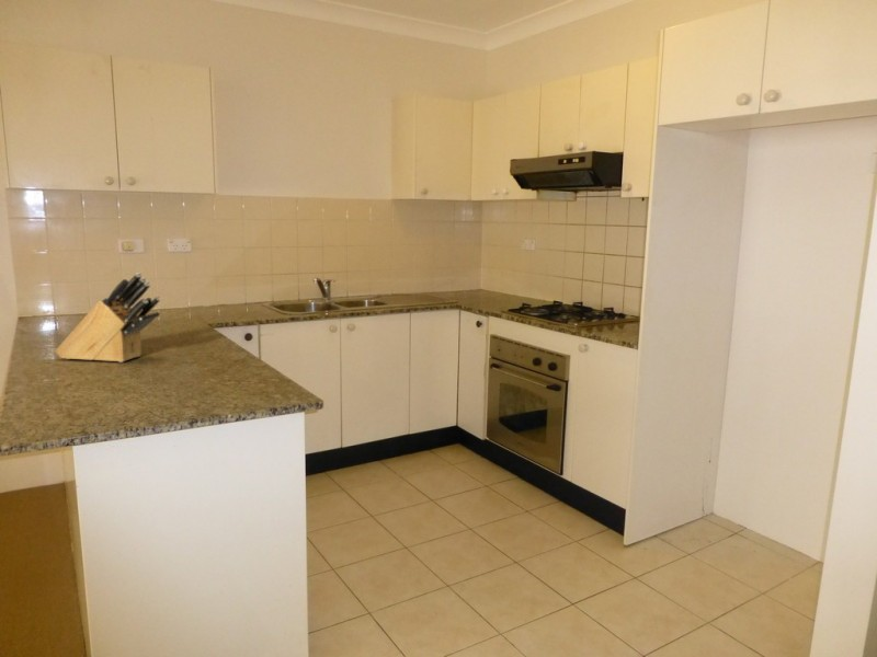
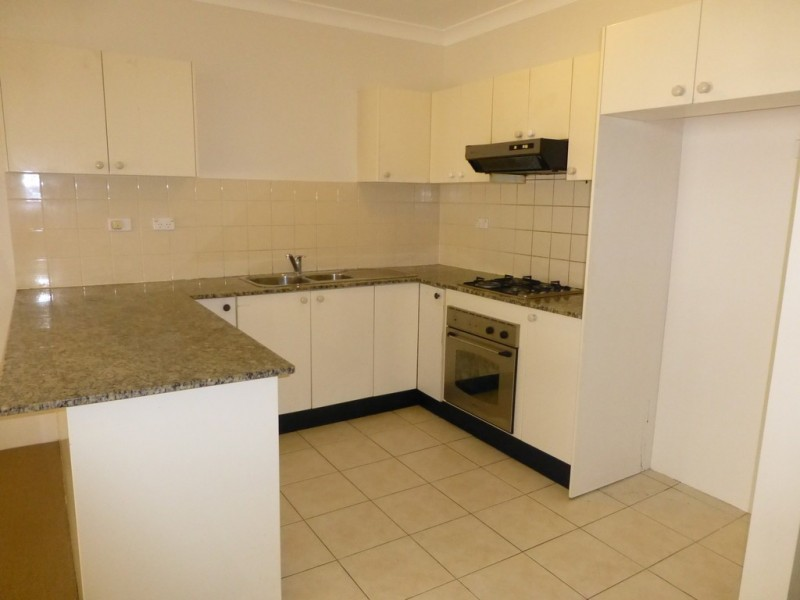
- knife block [55,272,161,364]
